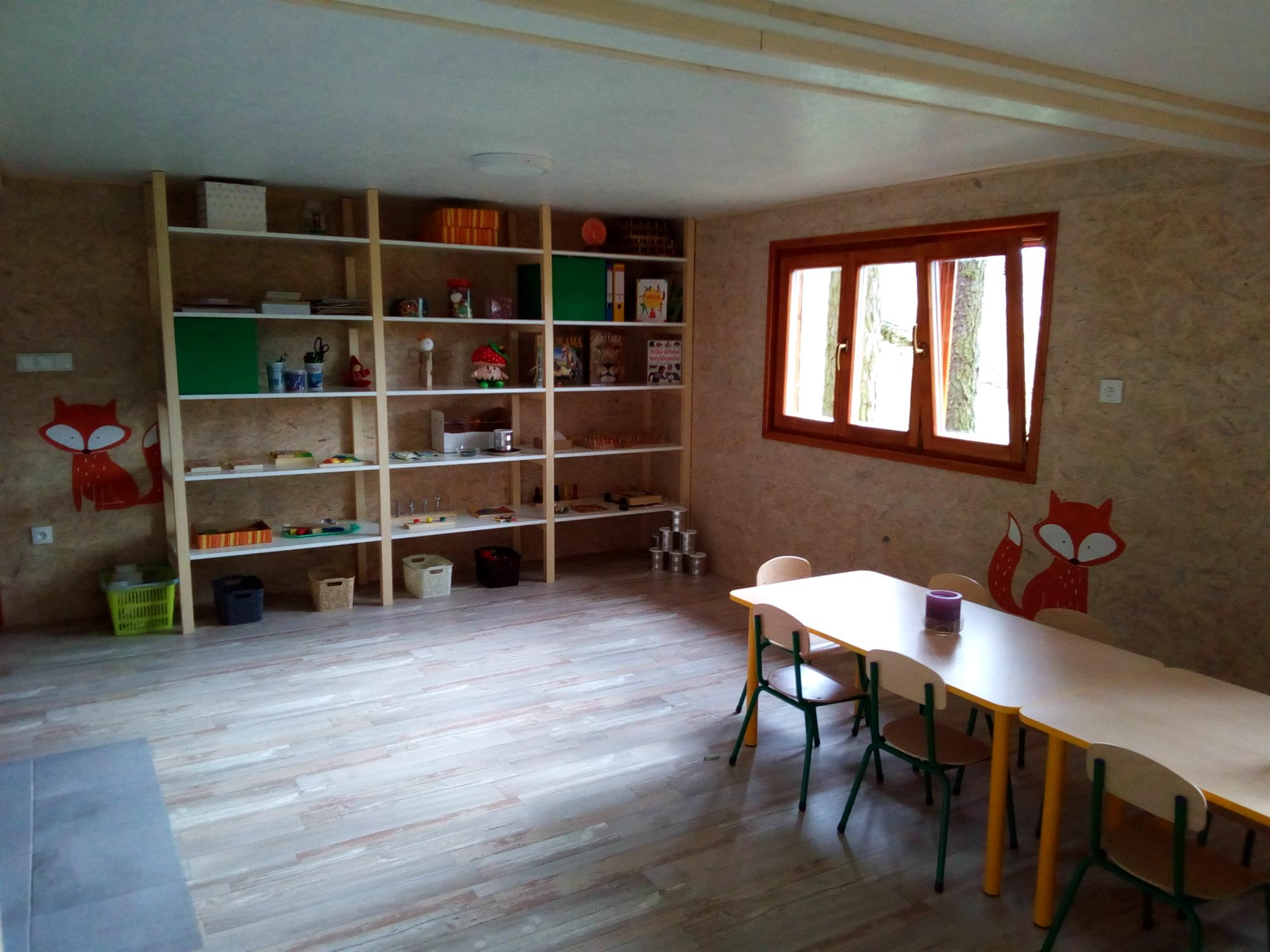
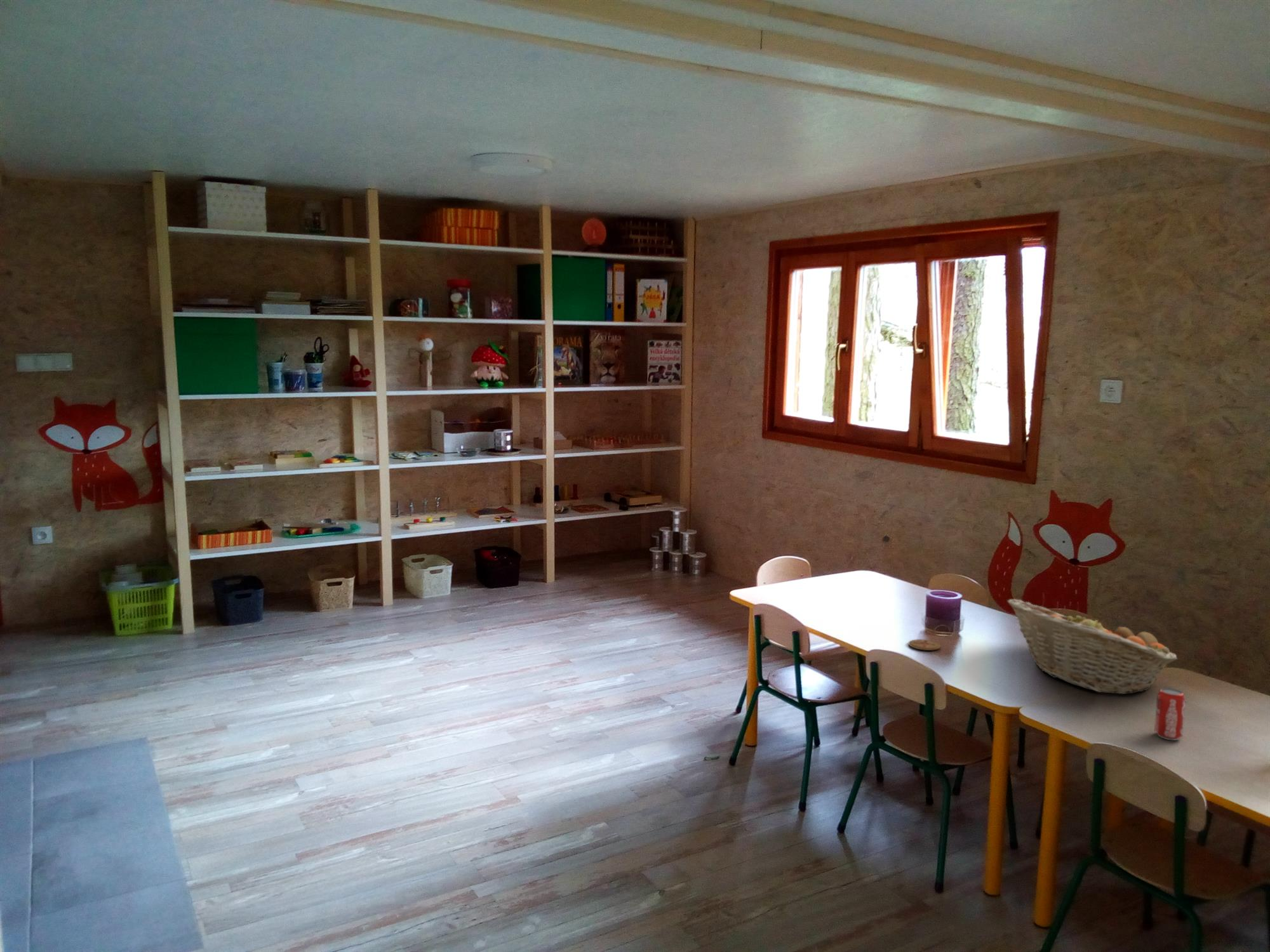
+ fruit basket [1006,598,1178,695]
+ coaster [908,638,941,651]
+ beverage can [1154,687,1186,741]
